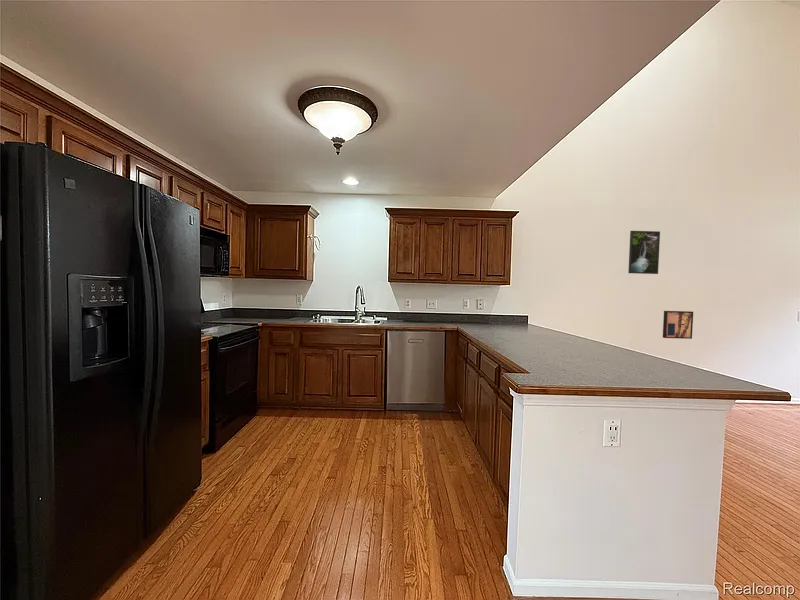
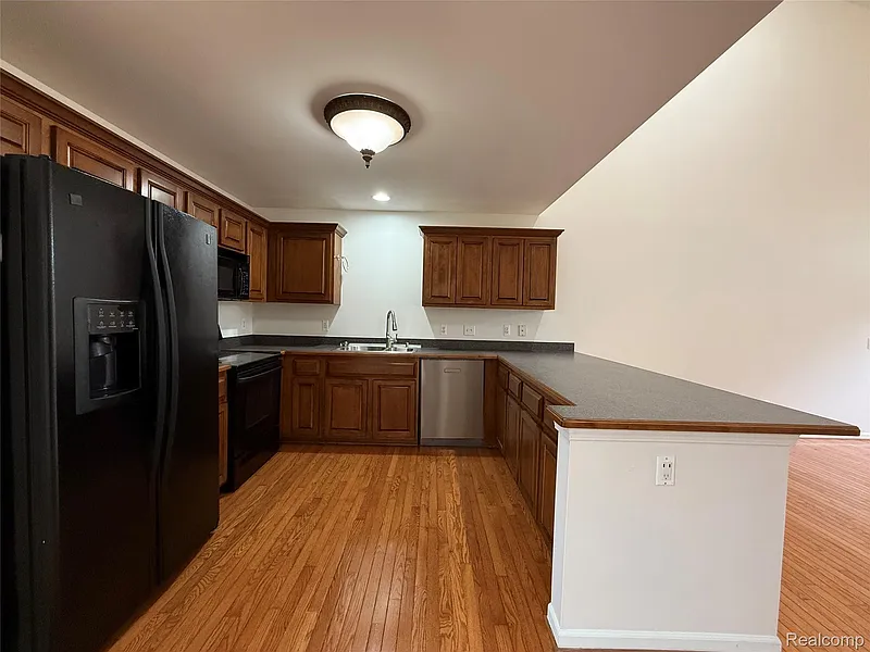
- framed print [627,230,661,275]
- wall art [662,310,694,340]
